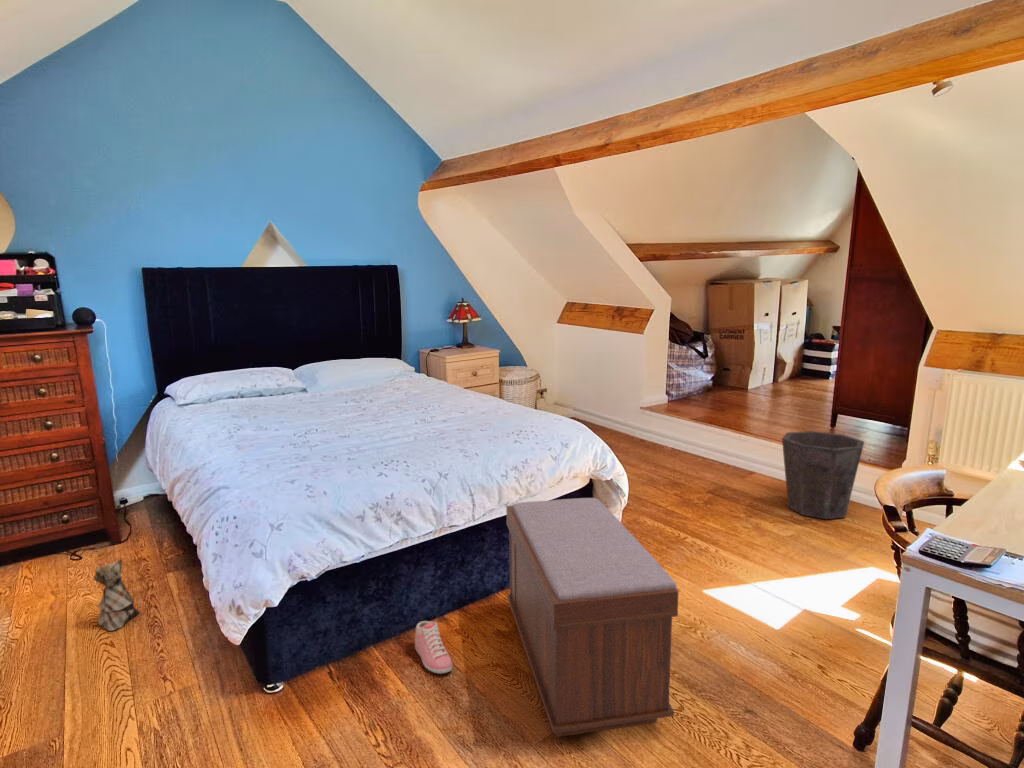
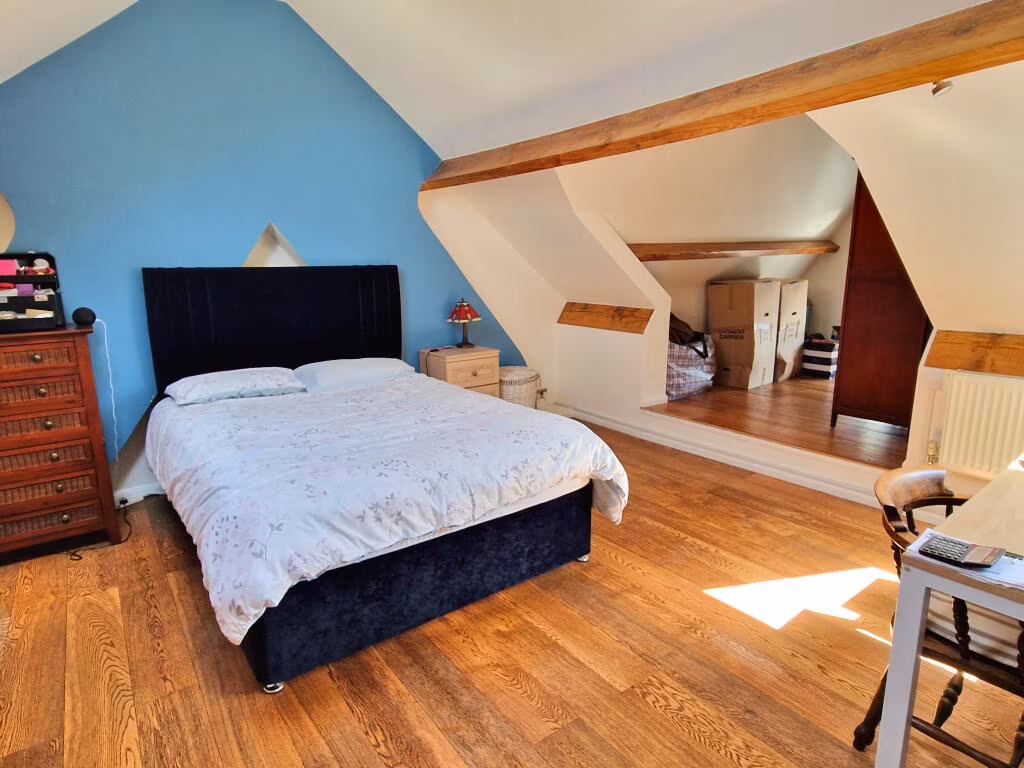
- waste bin [781,430,865,520]
- sneaker [414,620,454,674]
- plush toy [93,557,140,632]
- bench [505,497,680,738]
